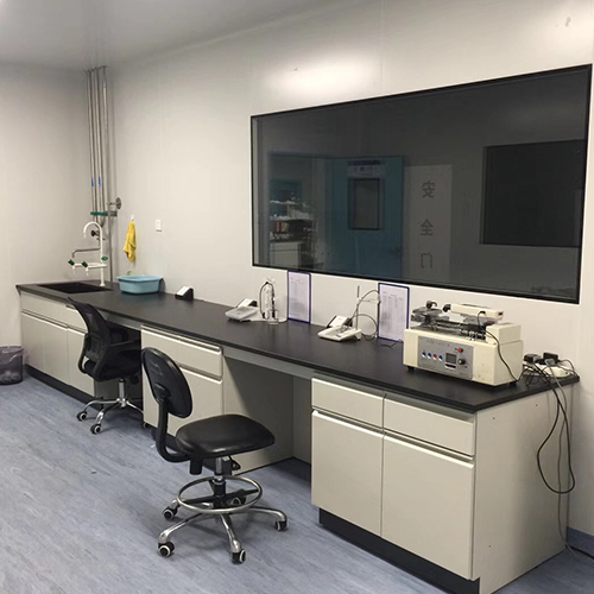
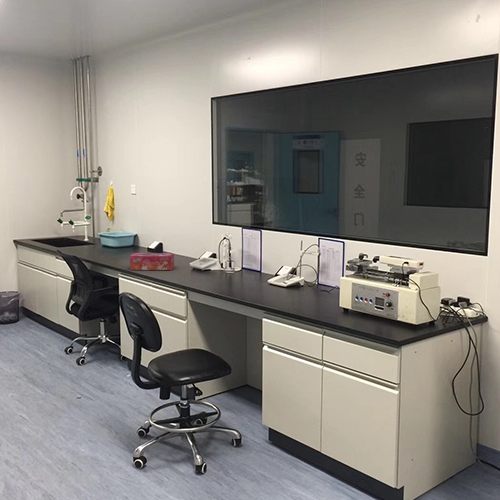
+ tissue box [129,252,175,271]
